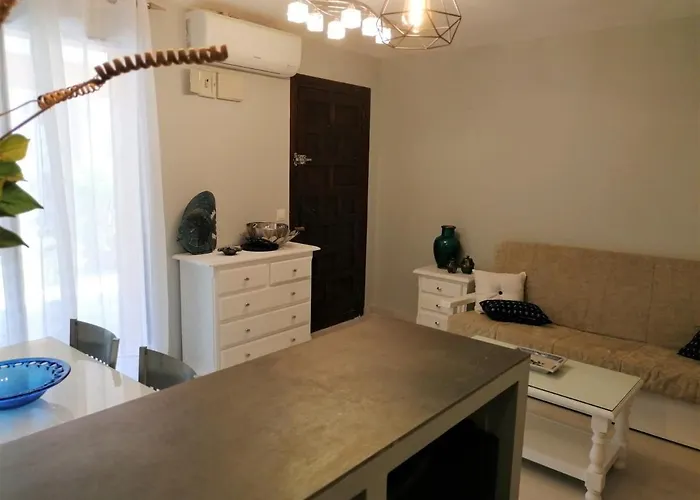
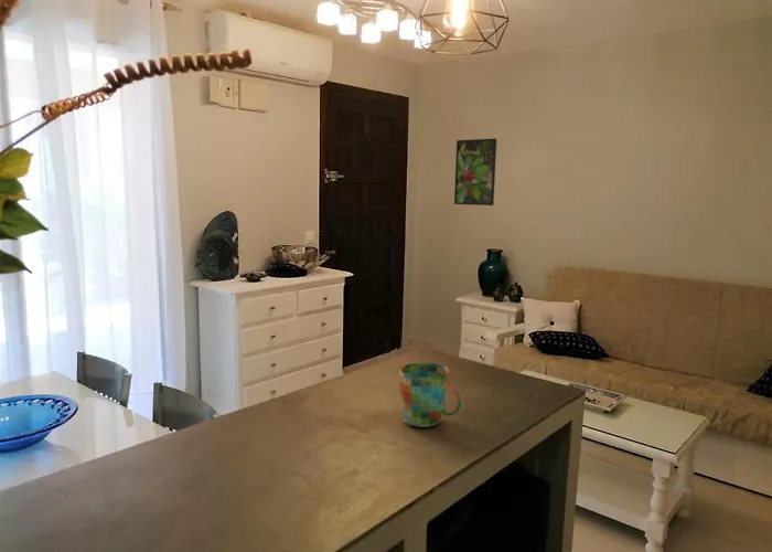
+ mug [398,361,463,428]
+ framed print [453,137,497,206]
